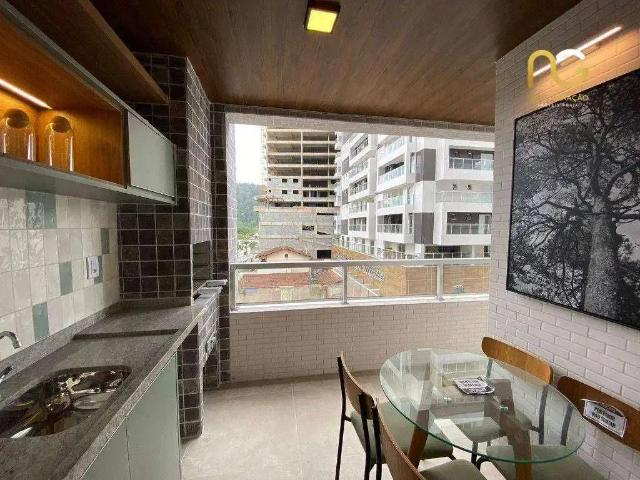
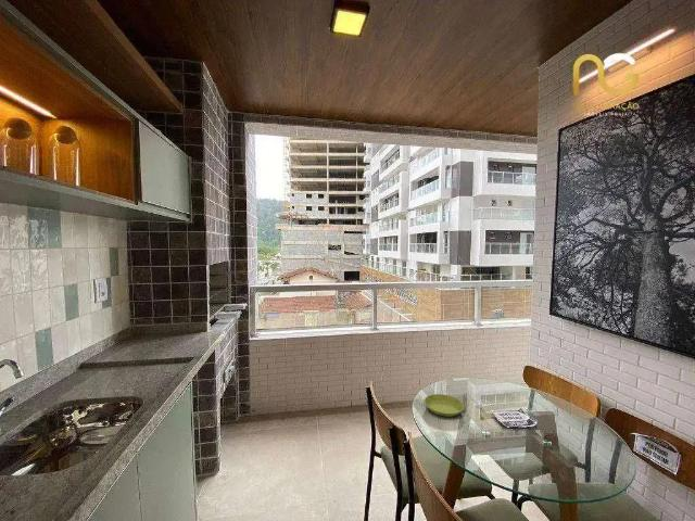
+ saucer [424,393,465,418]
